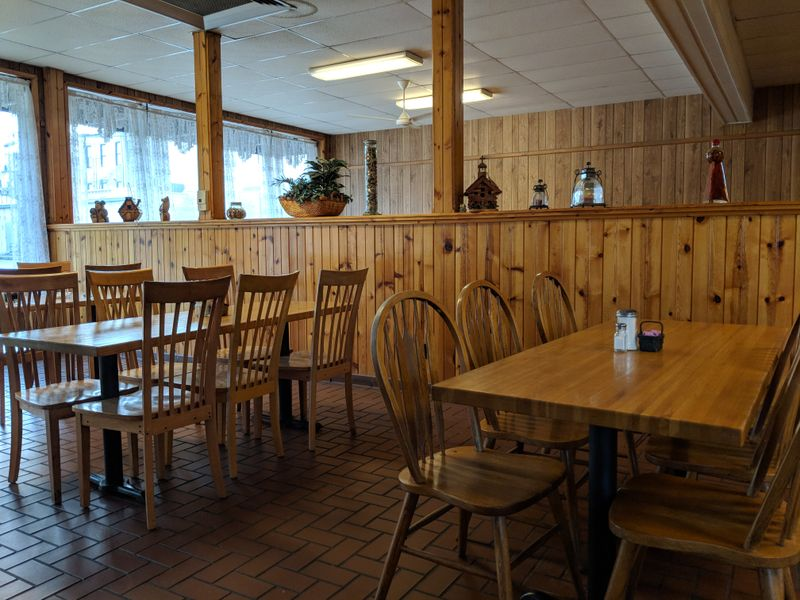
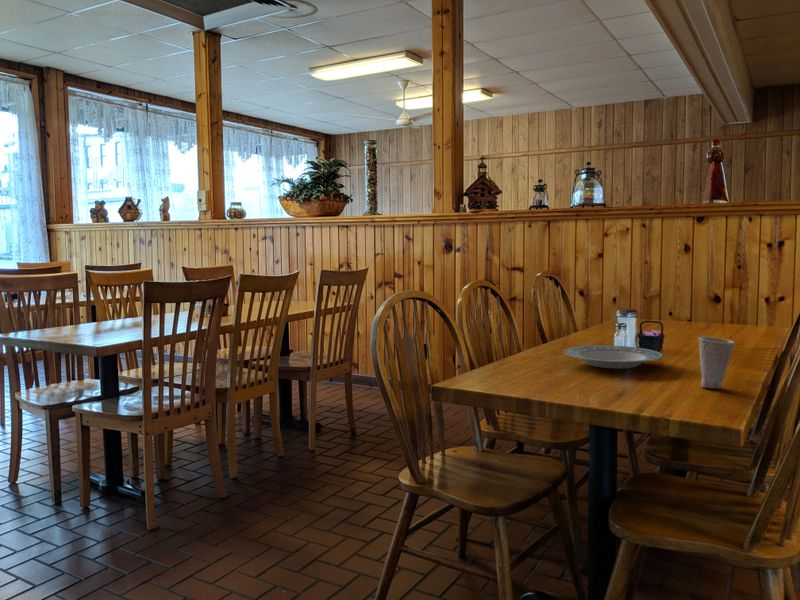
+ cup [698,335,737,390]
+ plate [563,344,665,370]
